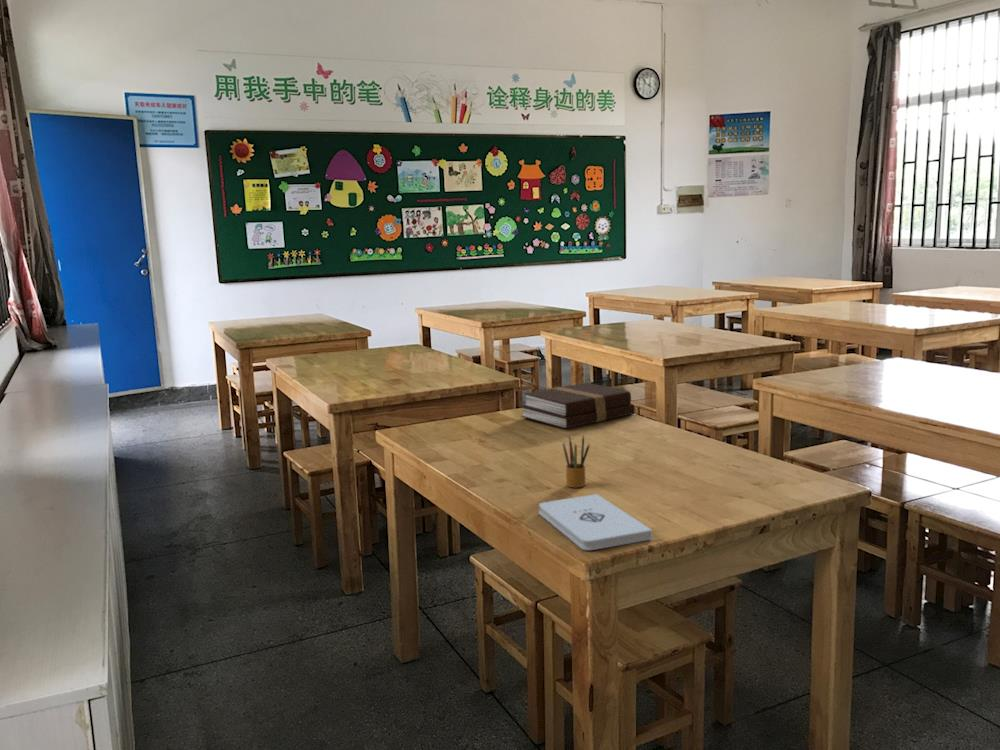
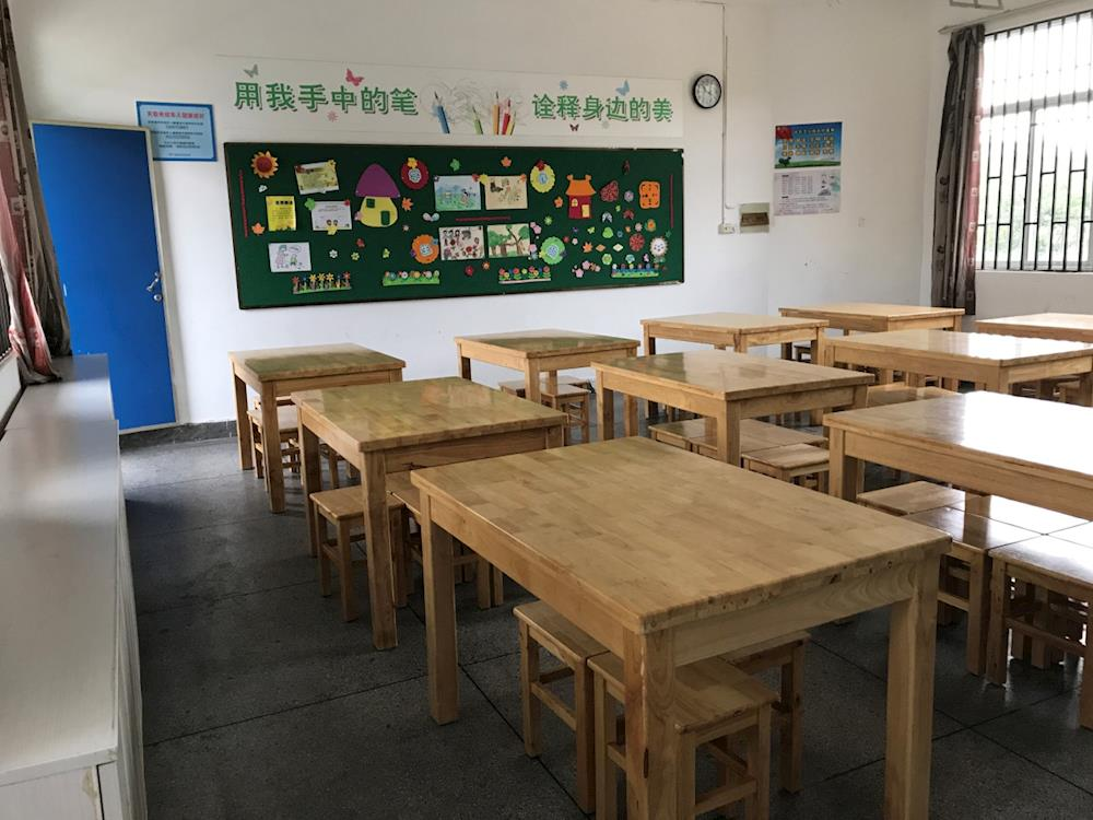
- pencil box [561,434,590,489]
- book [520,382,636,429]
- notepad [538,493,653,551]
